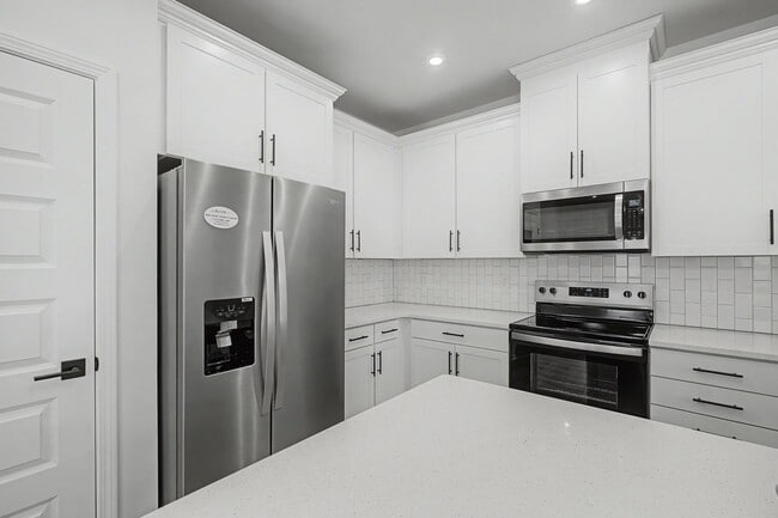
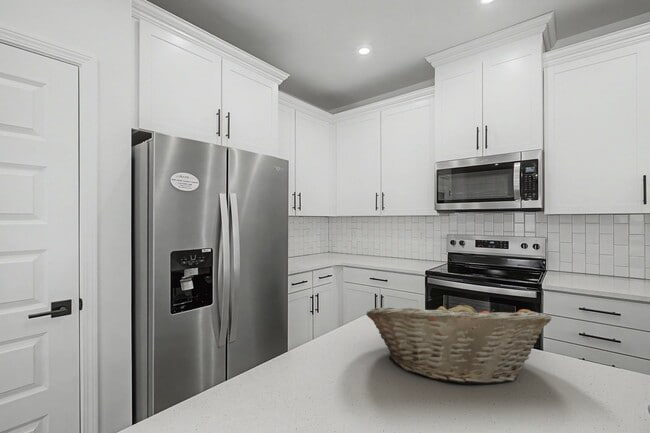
+ fruit basket [365,297,553,386]
